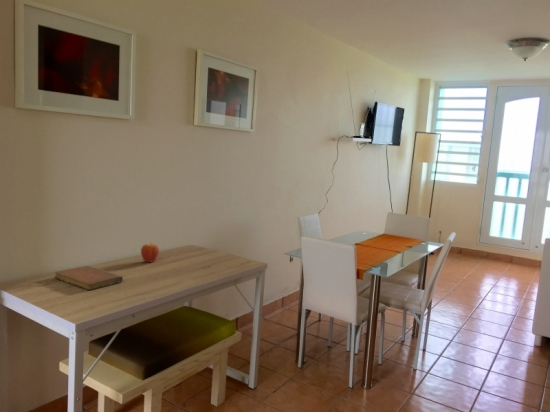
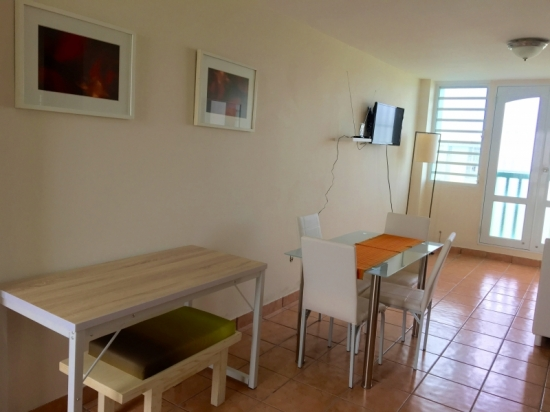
- fruit [140,241,160,263]
- notebook [54,265,124,291]
